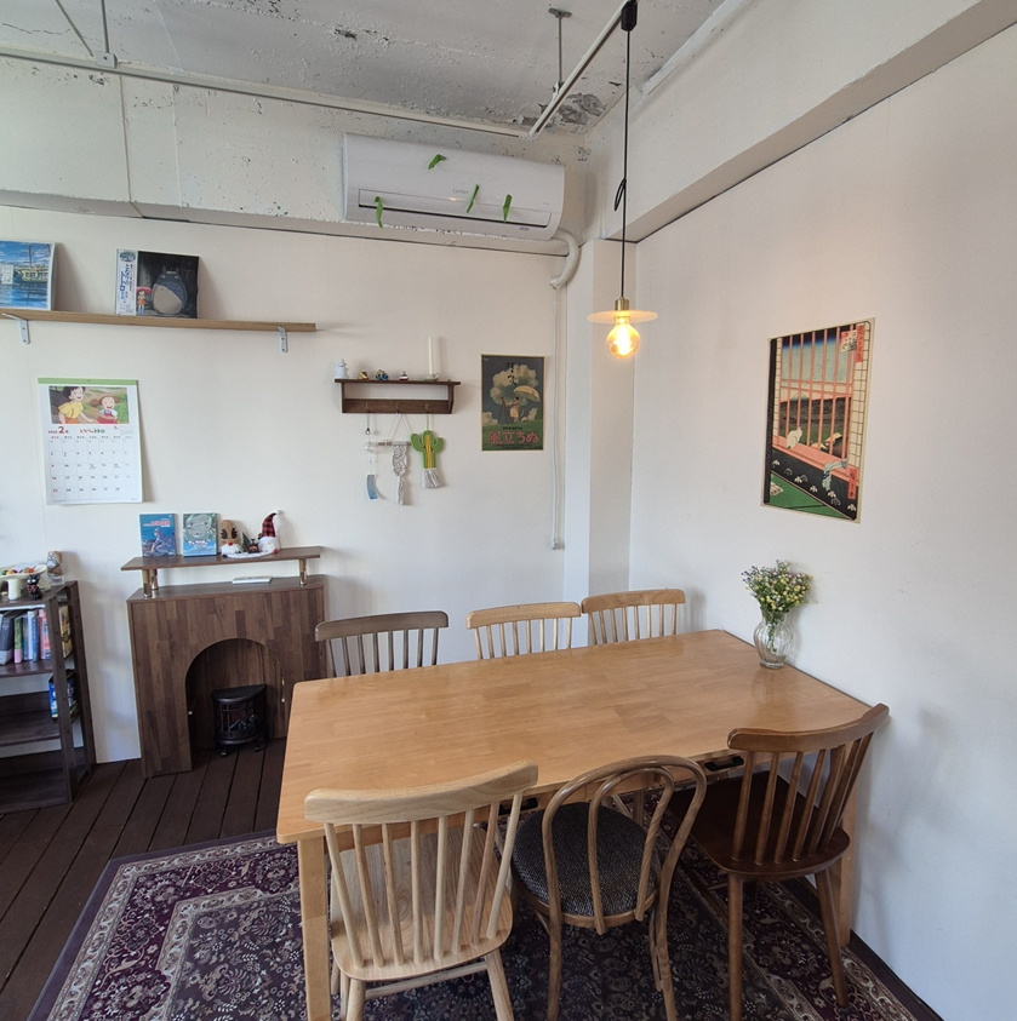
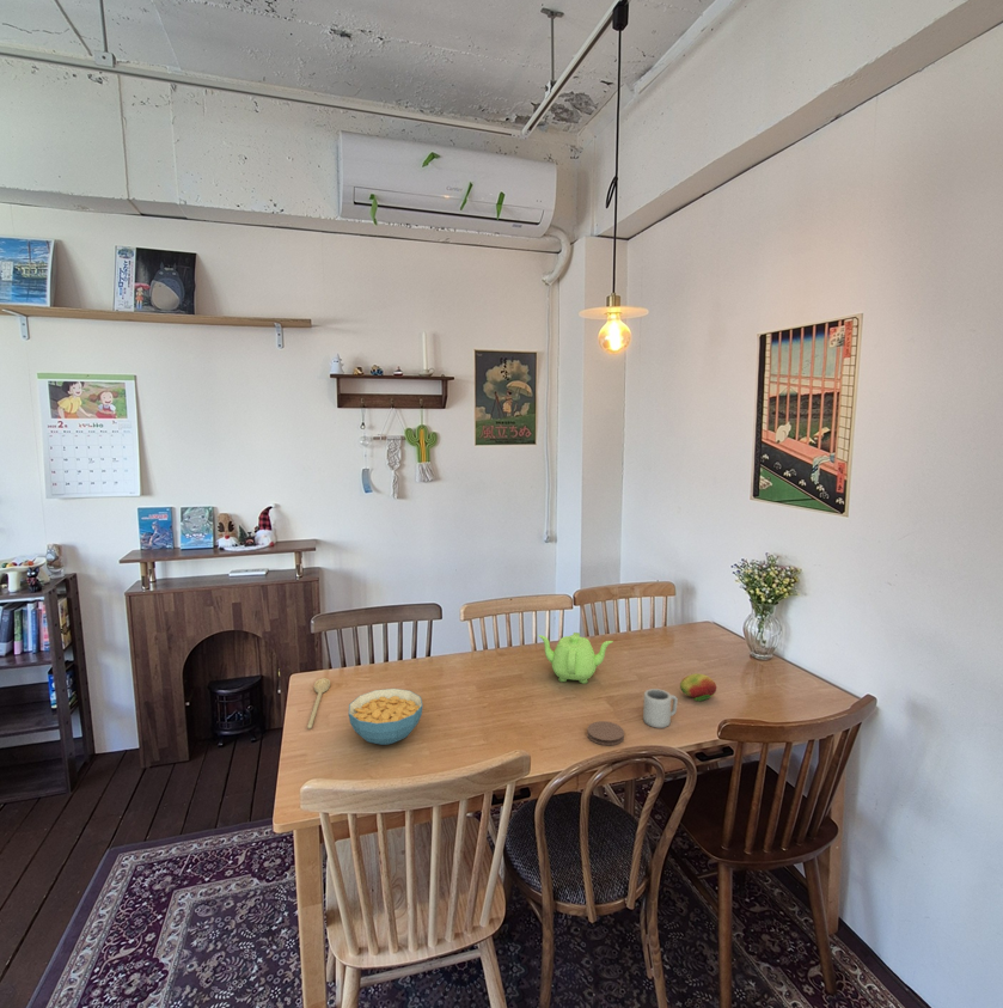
+ cup [642,688,679,729]
+ fruit [679,673,717,703]
+ cereal bowl [348,688,424,746]
+ spoon [306,677,331,731]
+ coaster [586,720,625,746]
+ teapot [537,631,614,685]
